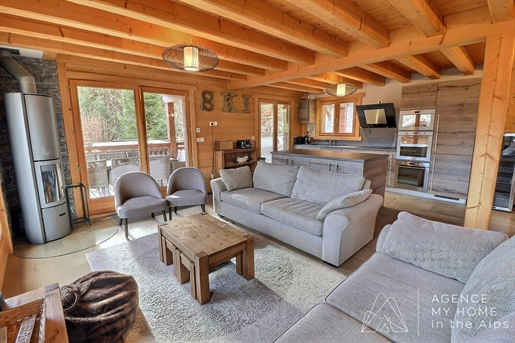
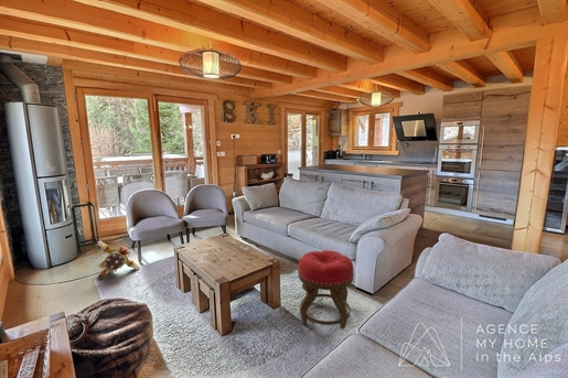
+ plush toy [96,240,141,279]
+ stool [297,249,355,331]
